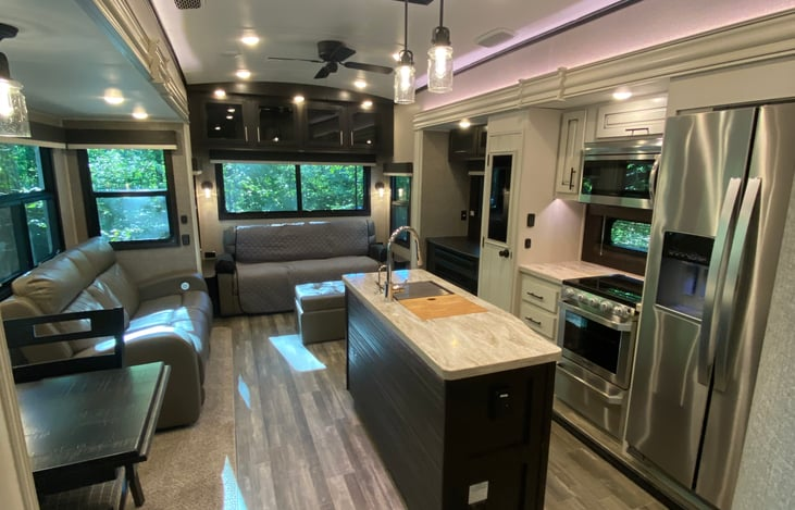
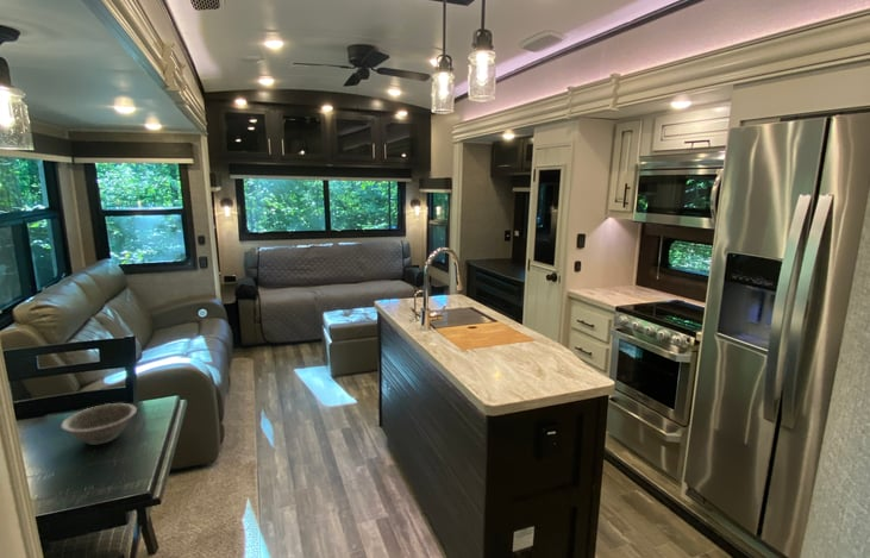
+ decorative bowl [60,402,138,446]
